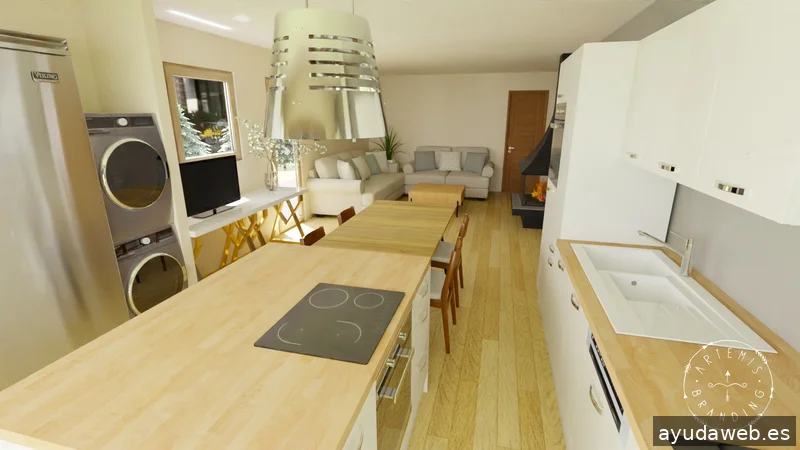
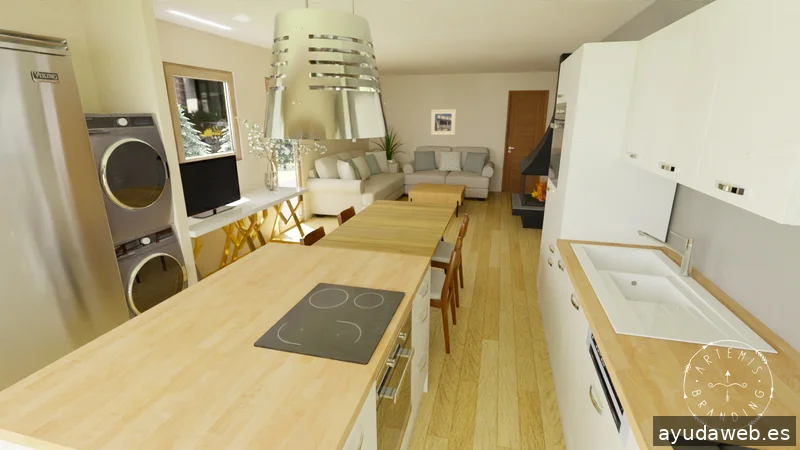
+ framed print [430,109,457,136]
